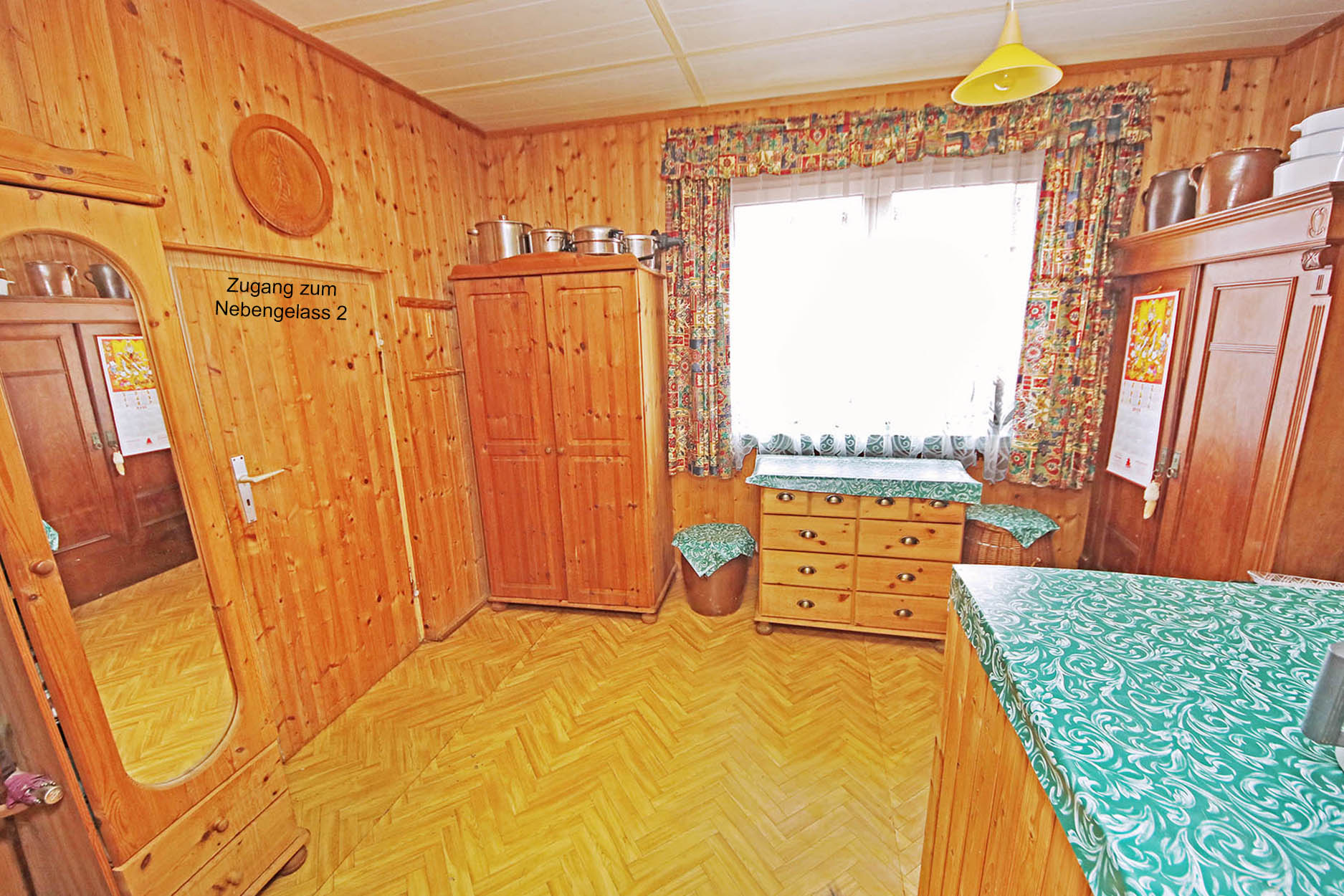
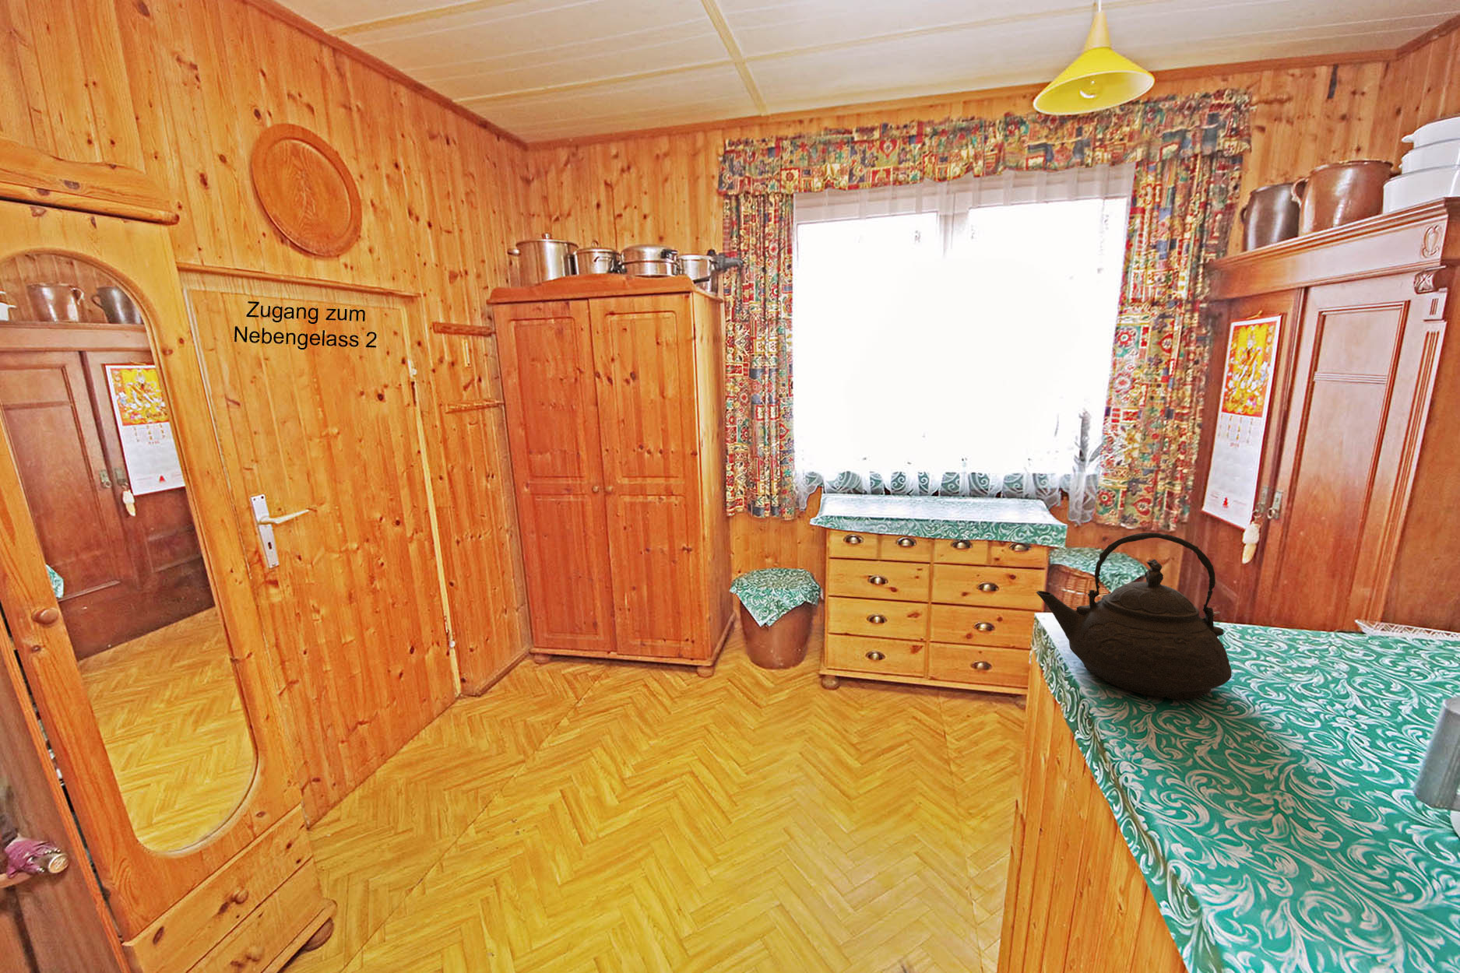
+ teakettle [1035,532,1233,699]
